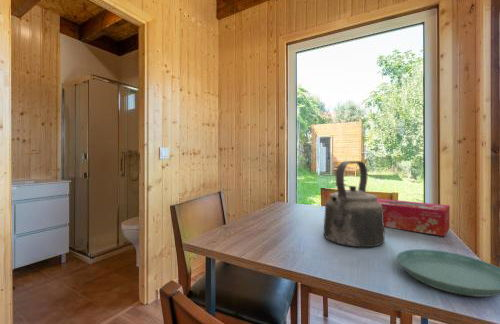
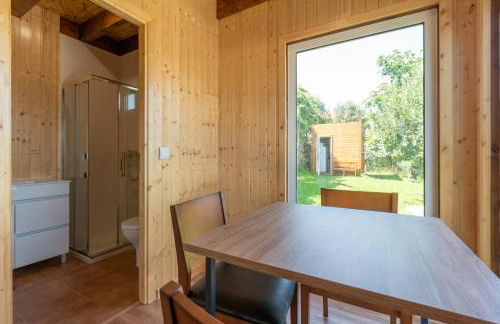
- tissue box [377,198,451,237]
- kettle [323,160,386,248]
- saucer [396,248,500,298]
